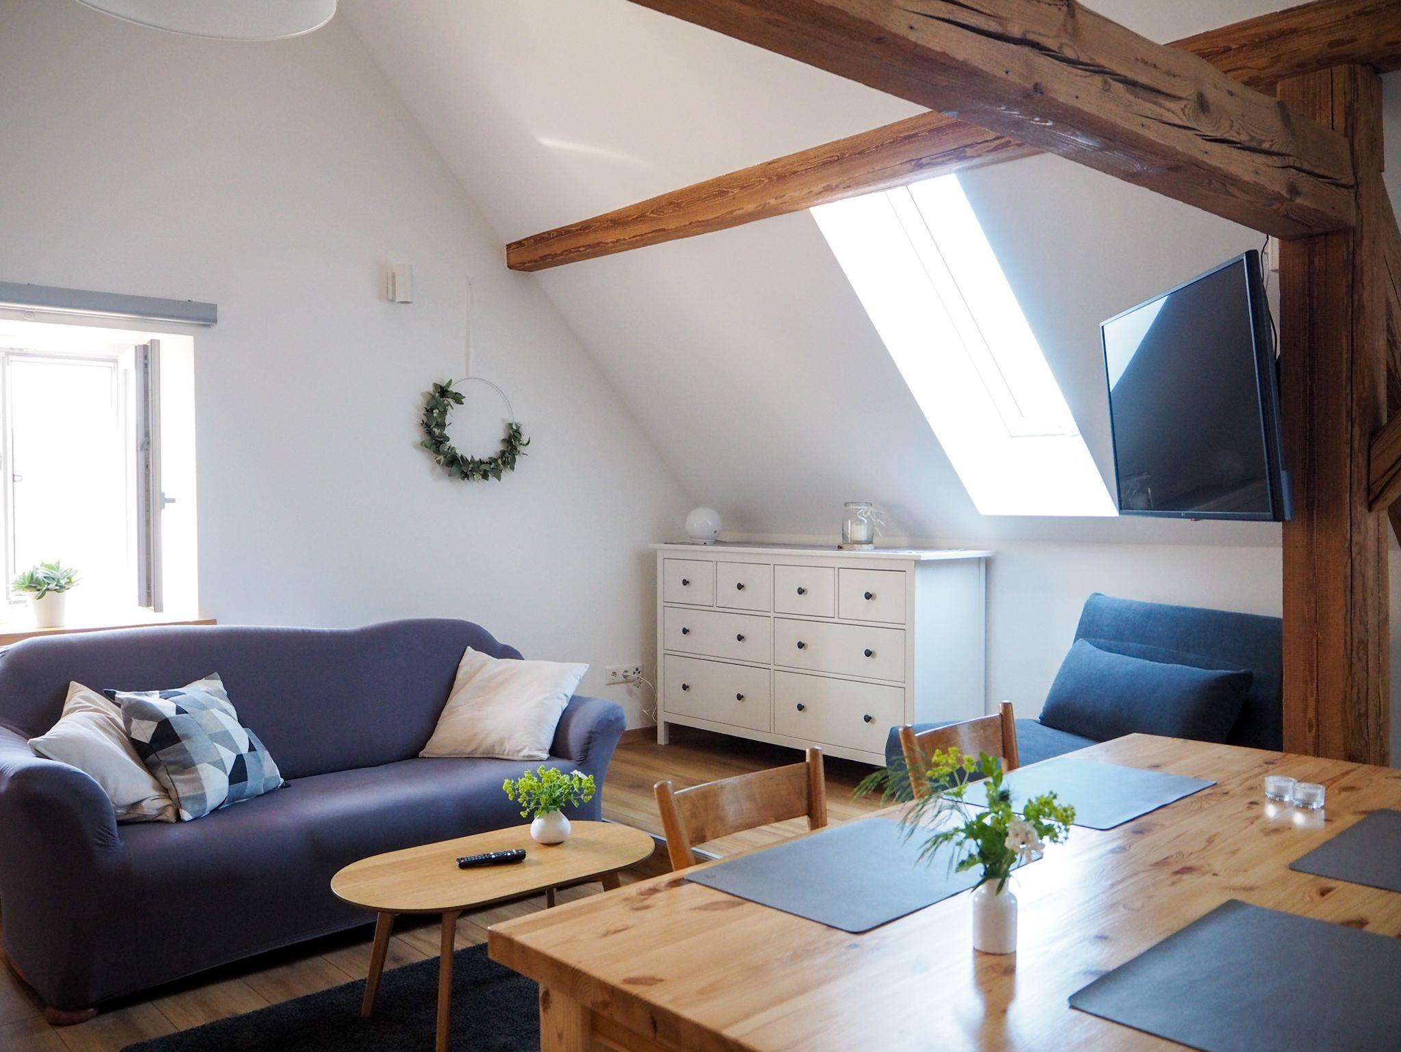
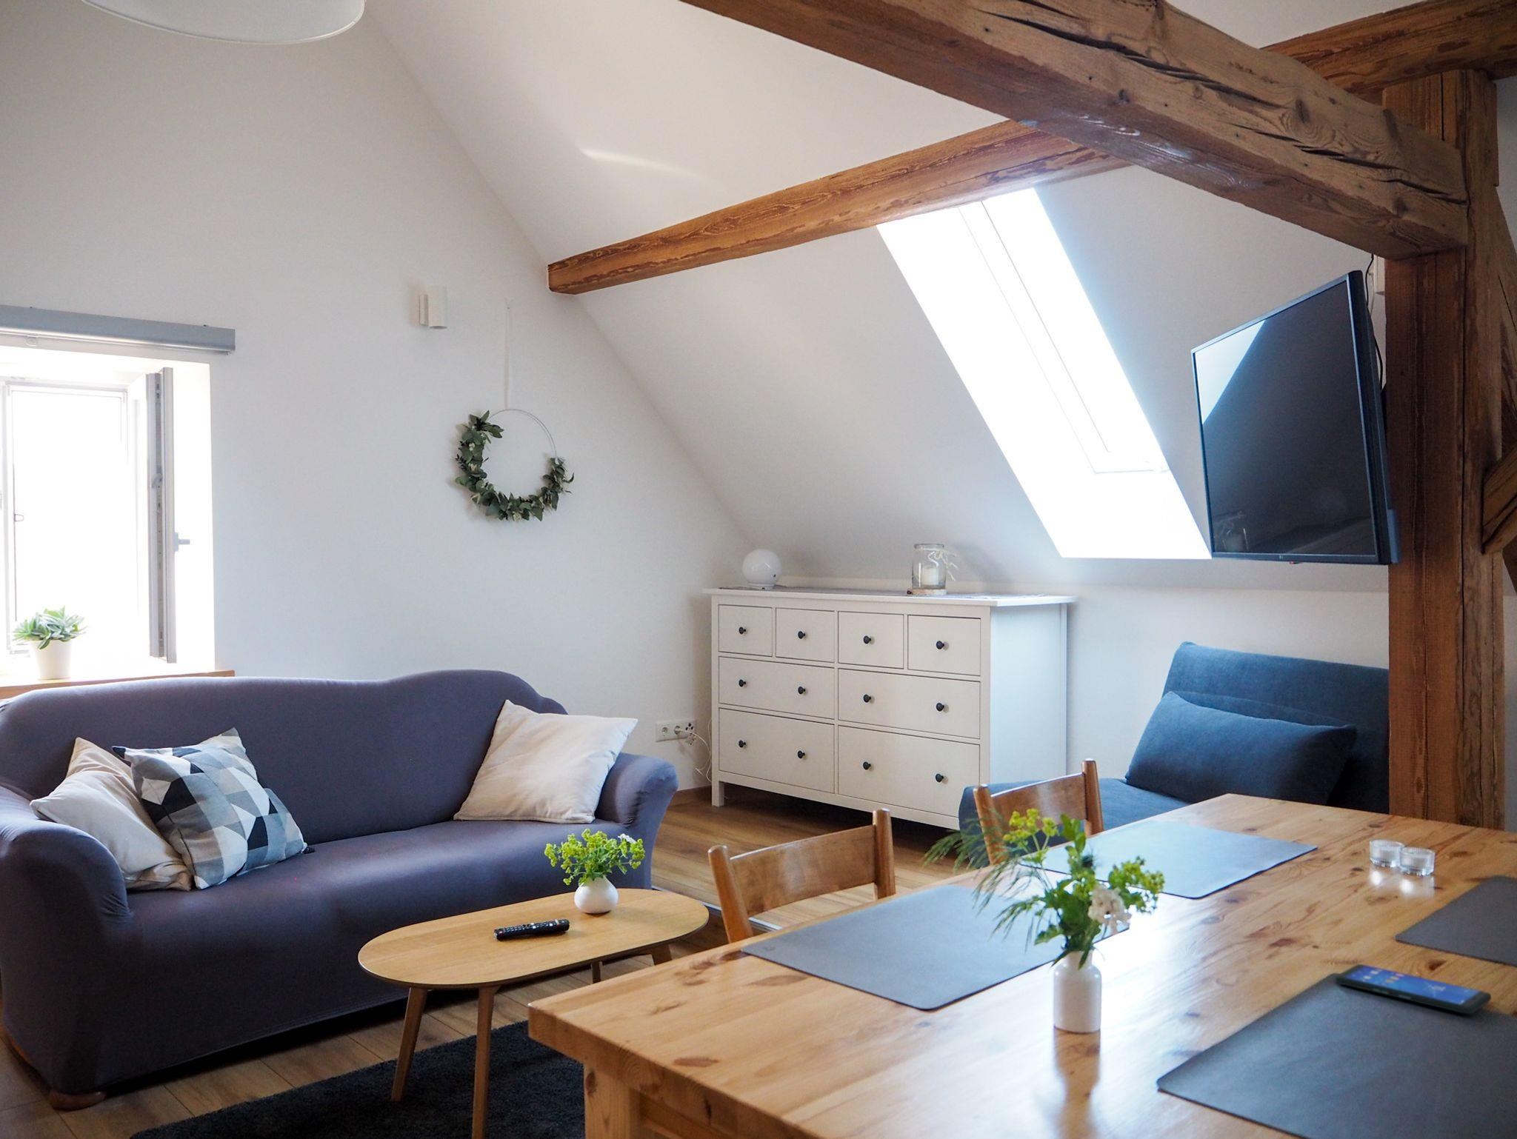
+ smartphone [1335,963,1492,1015]
